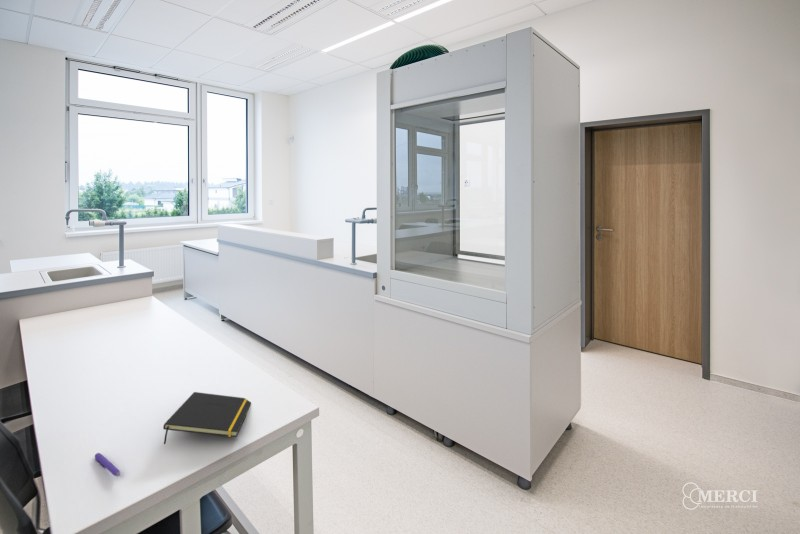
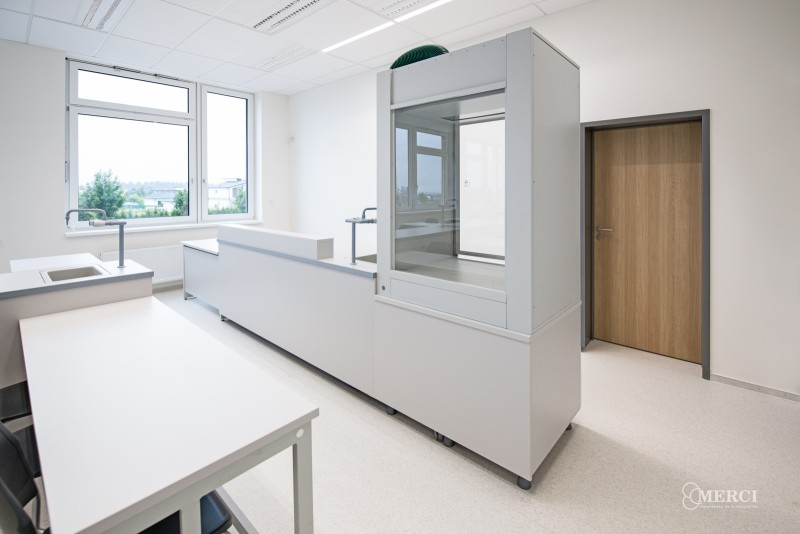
- notepad [162,391,252,445]
- pen [94,452,121,477]
